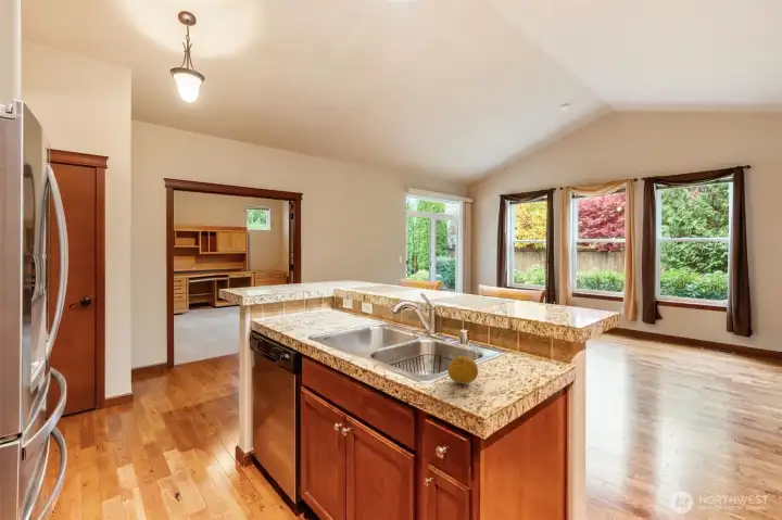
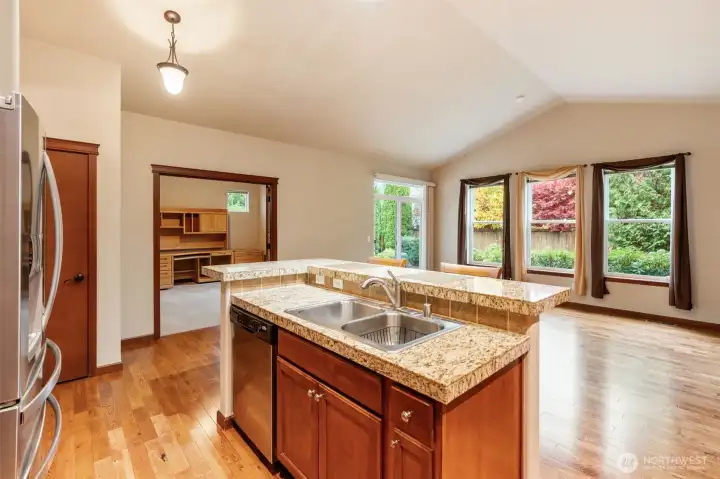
- fruit [446,355,479,385]
